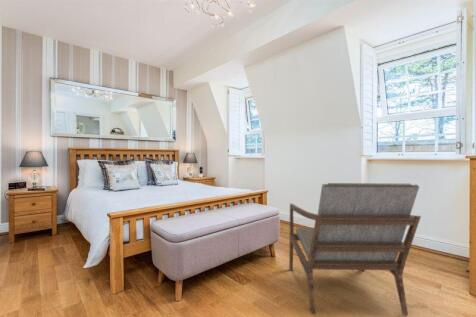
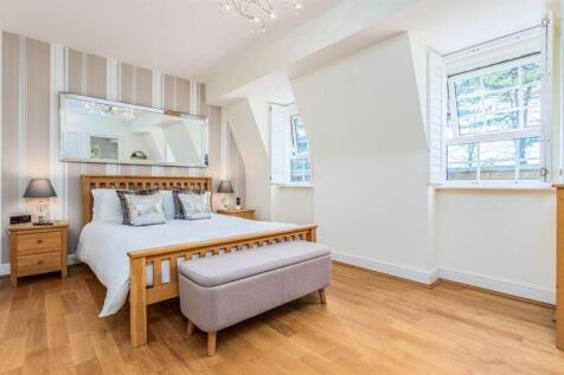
- armchair [288,182,422,316]
